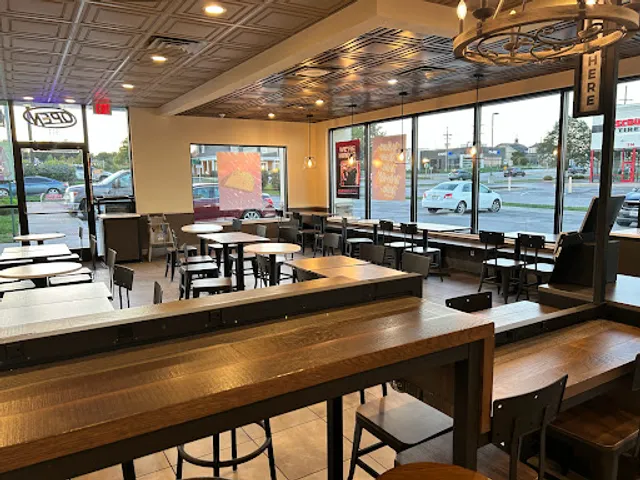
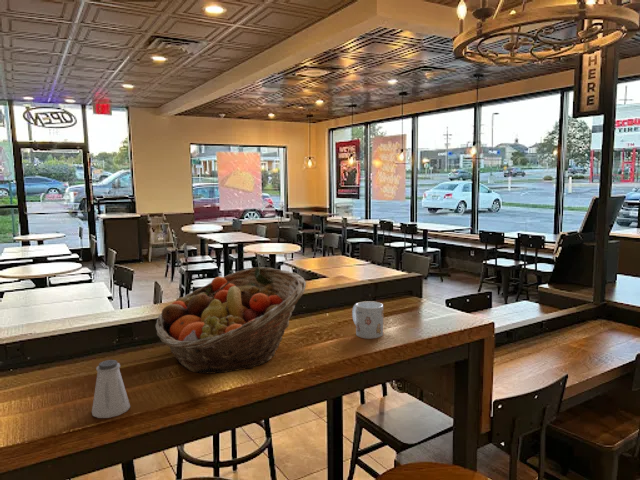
+ saltshaker [91,359,131,419]
+ fruit basket [154,266,307,375]
+ mug [351,300,384,340]
